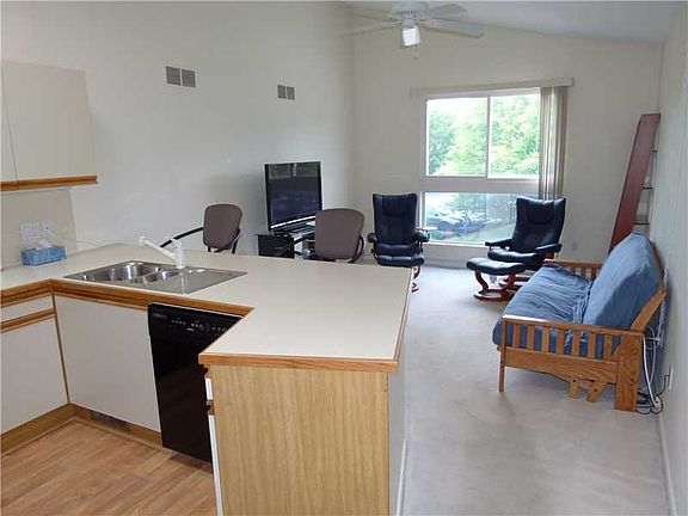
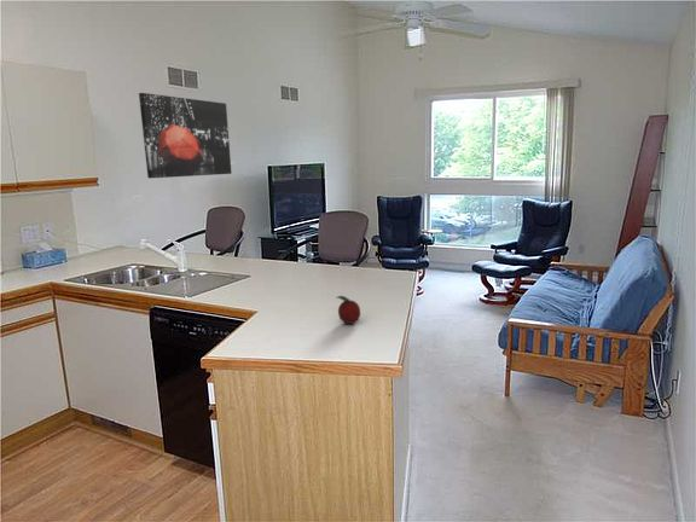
+ fruit [335,295,361,325]
+ wall art [138,92,232,179]
